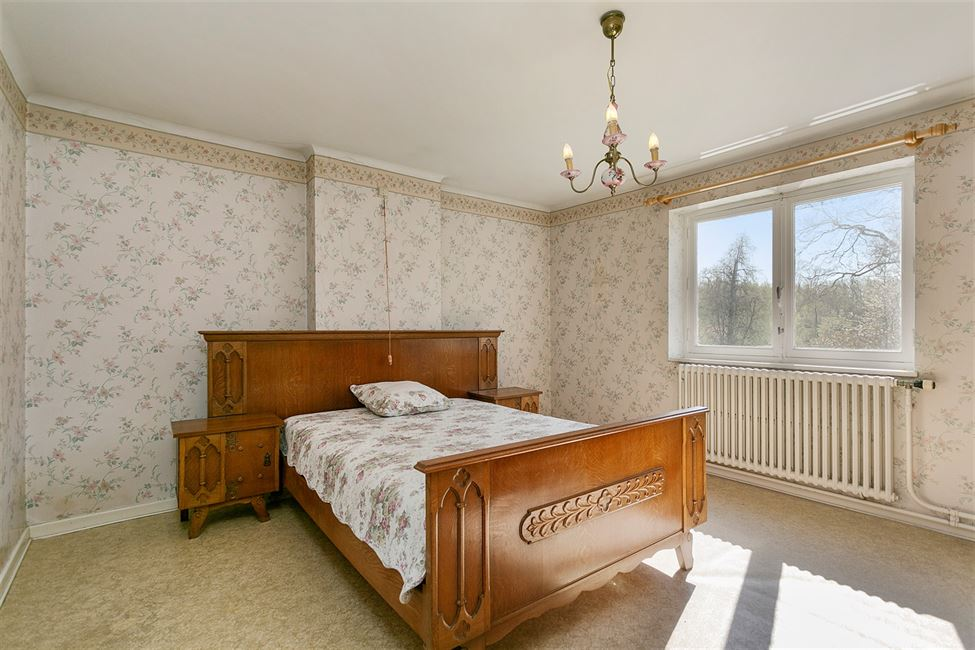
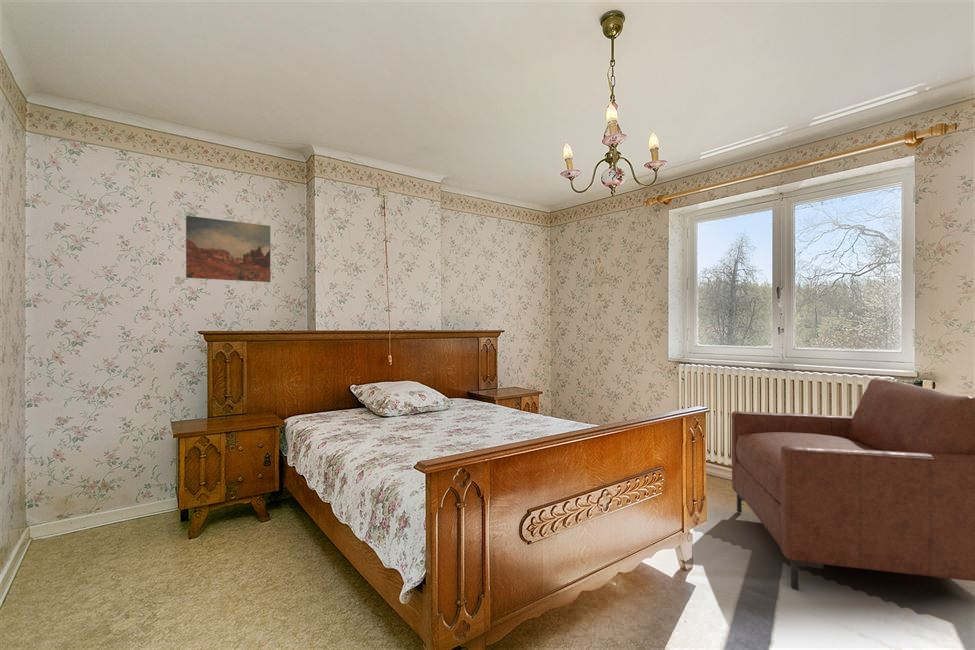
+ wall art [185,215,271,283]
+ chair [731,378,975,591]
